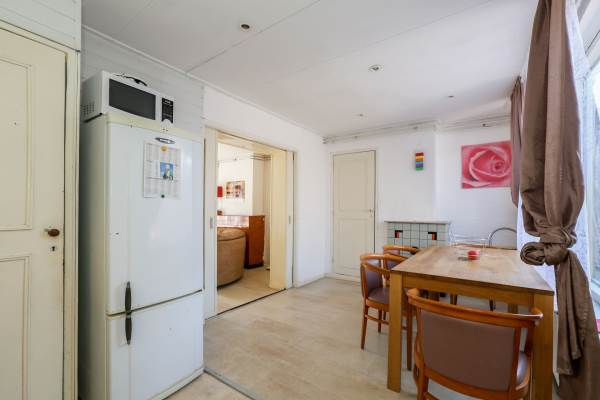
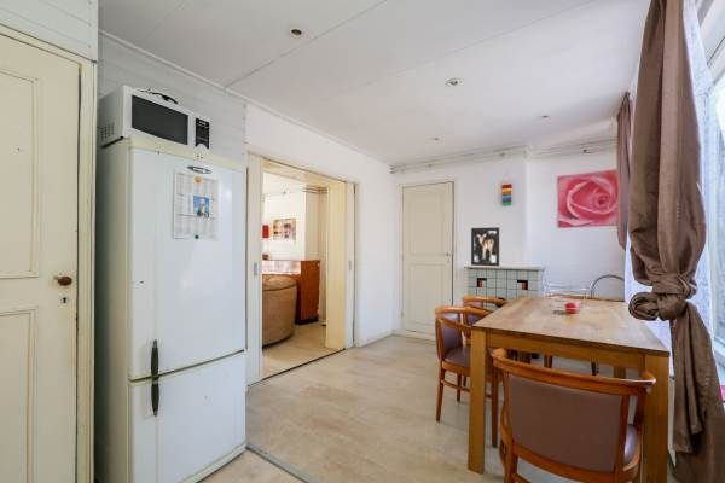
+ wall art [470,226,500,268]
